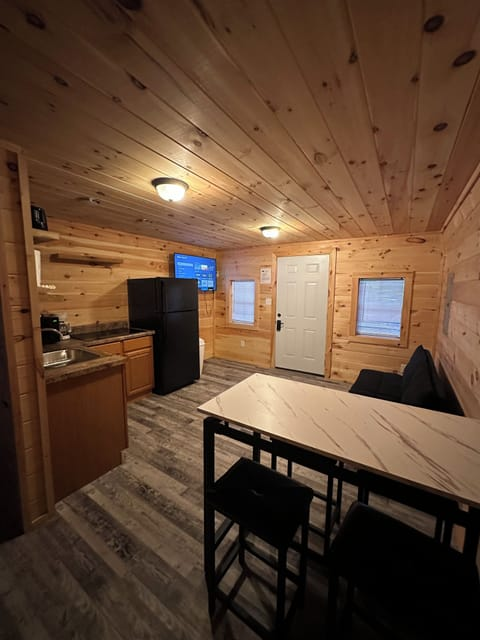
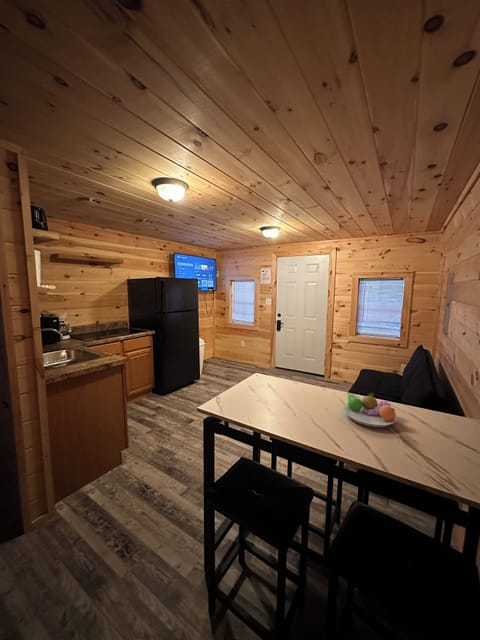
+ fruit bowl [342,392,398,428]
